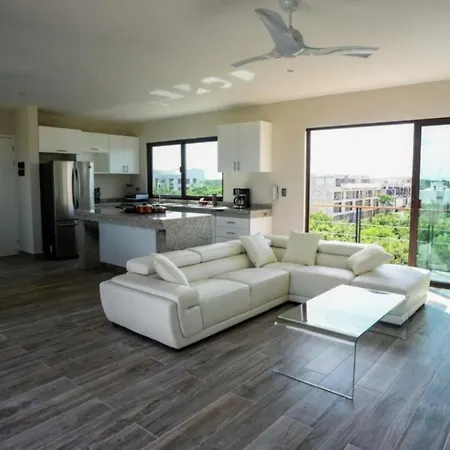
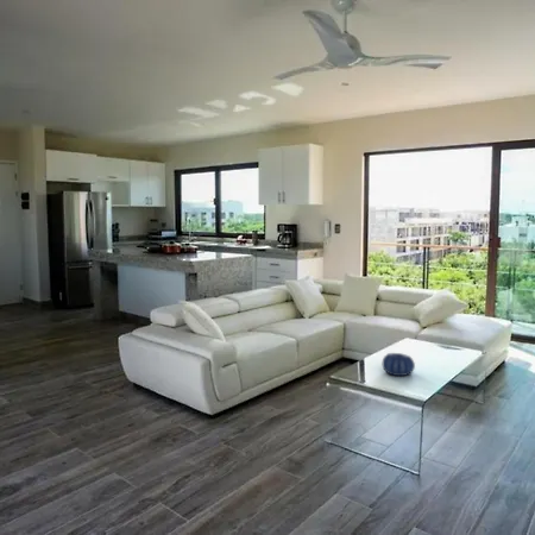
+ decorative bowl [382,352,416,377]
